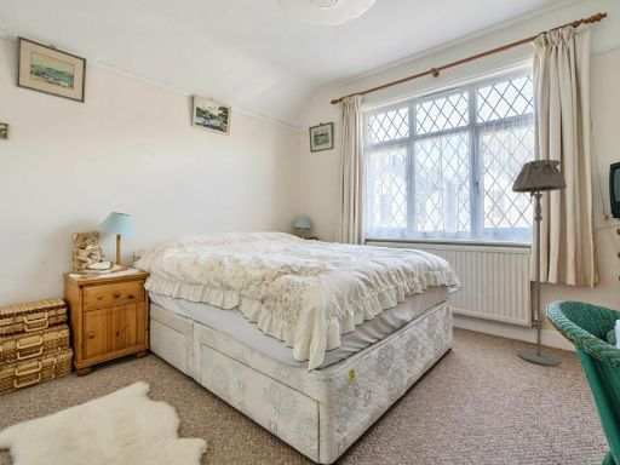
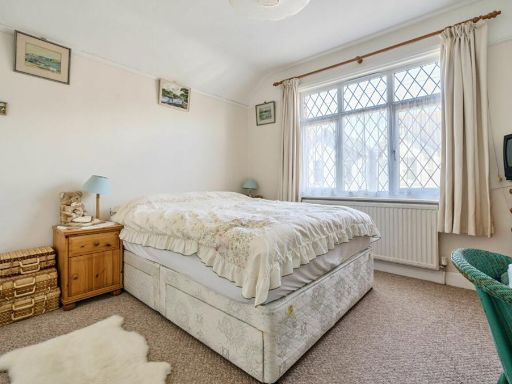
- floor lamp [511,159,568,367]
